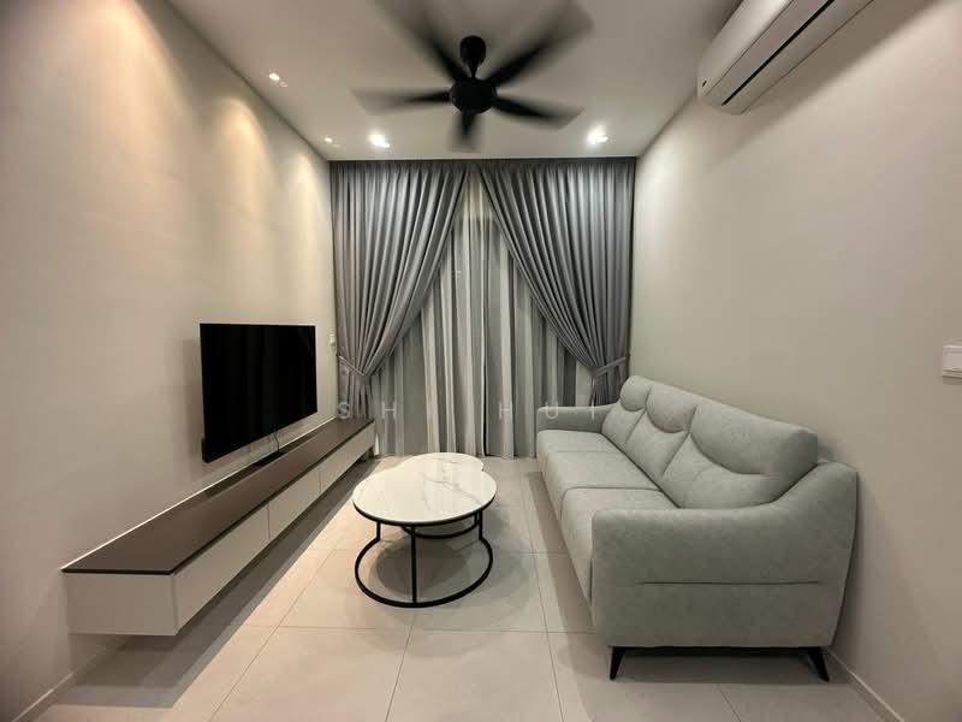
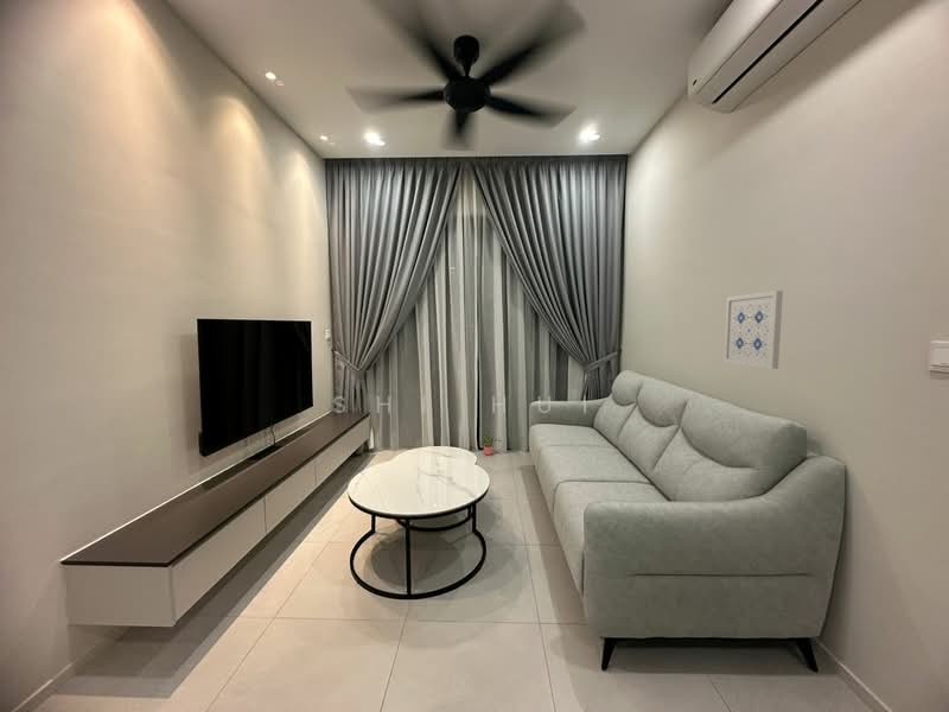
+ wall art [722,290,784,370]
+ potted plant [480,427,502,456]
